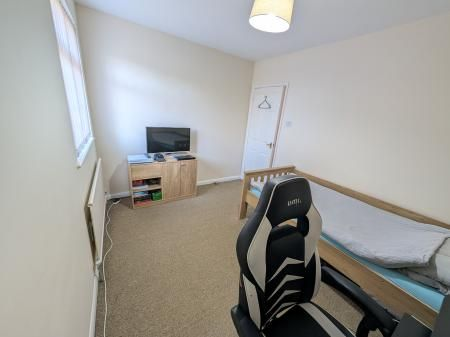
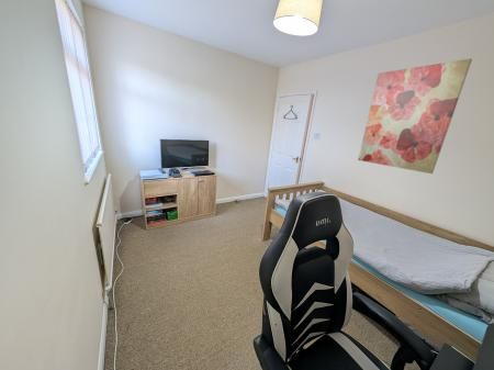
+ wall art [357,57,473,175]
